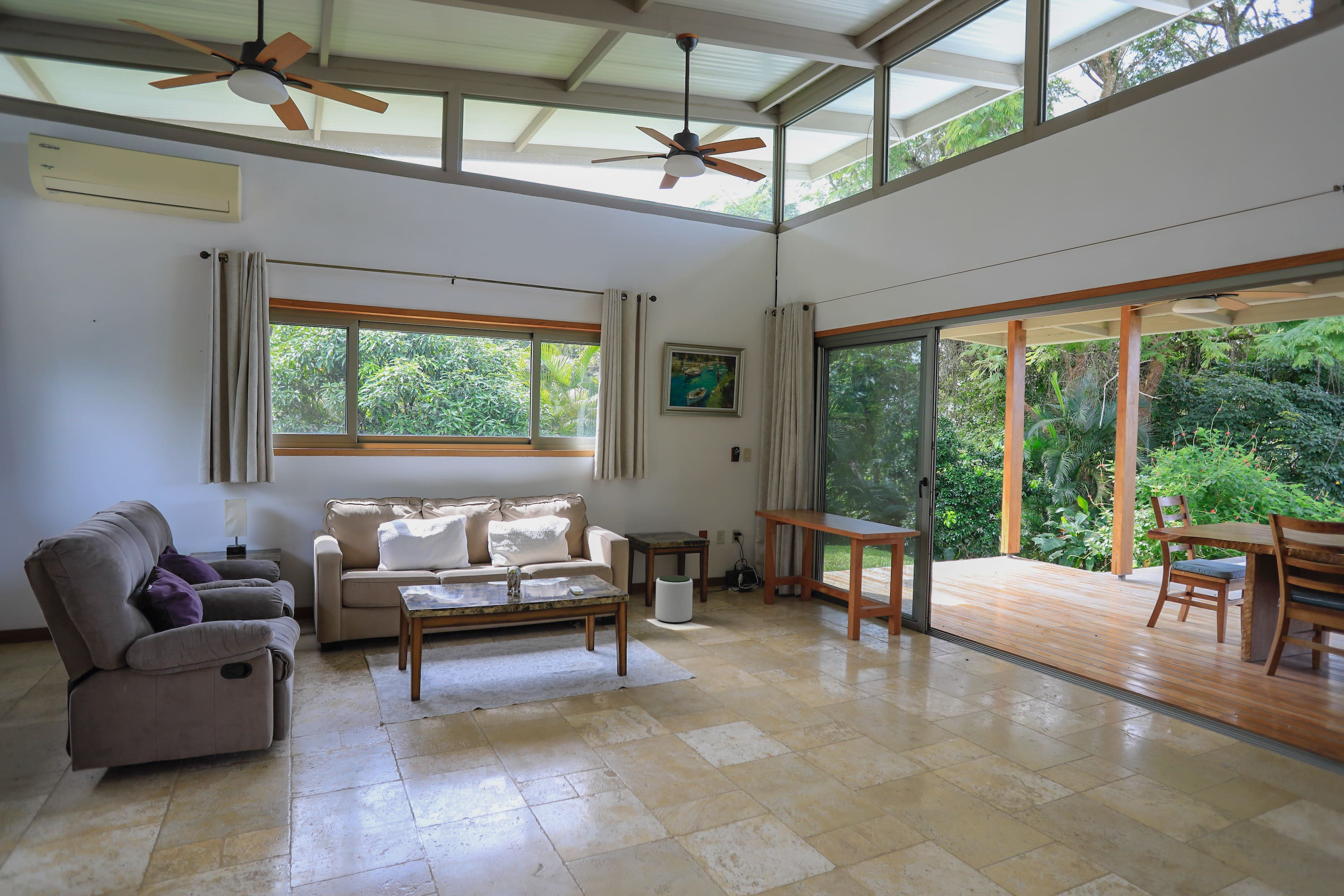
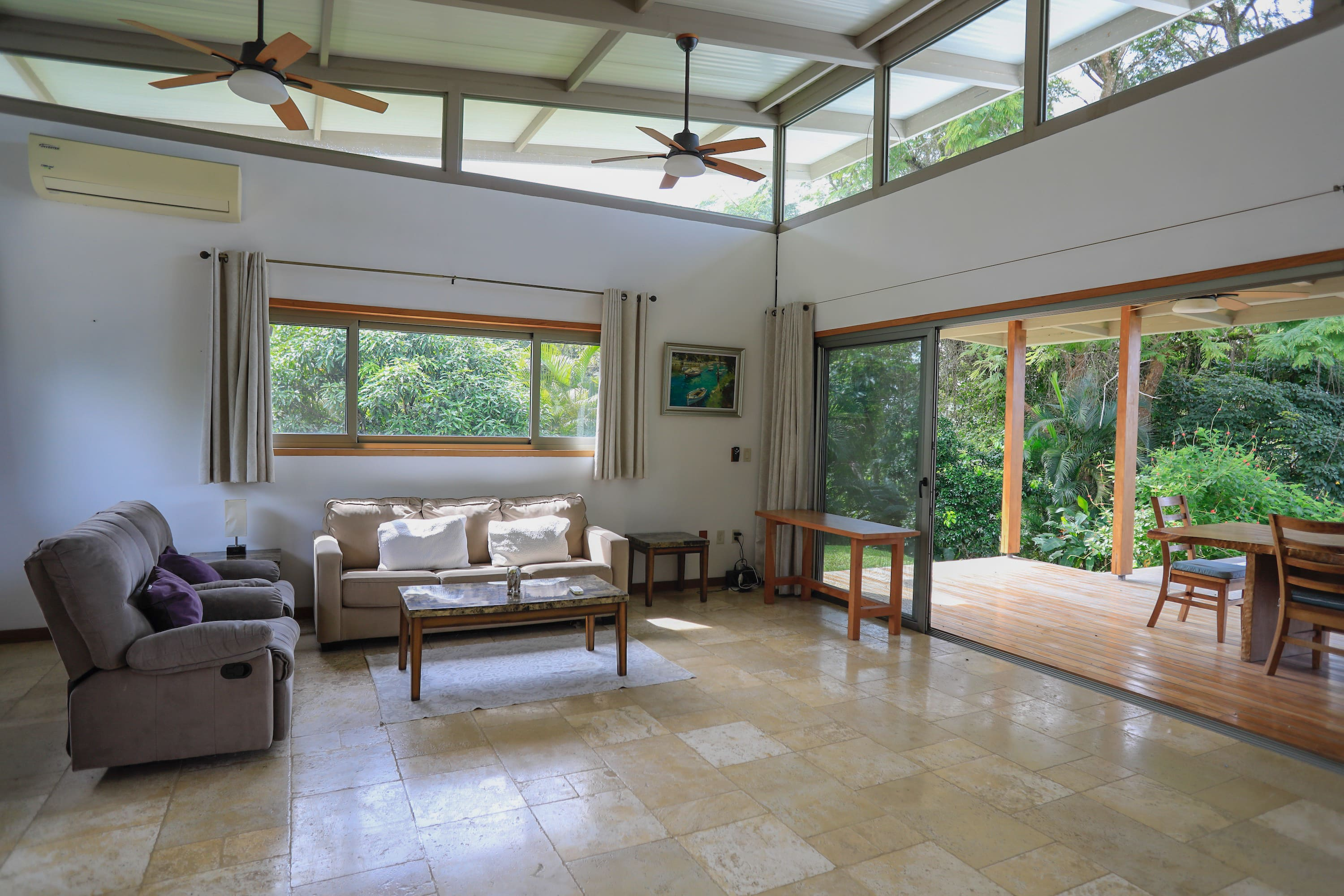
- plant pot [655,575,693,624]
